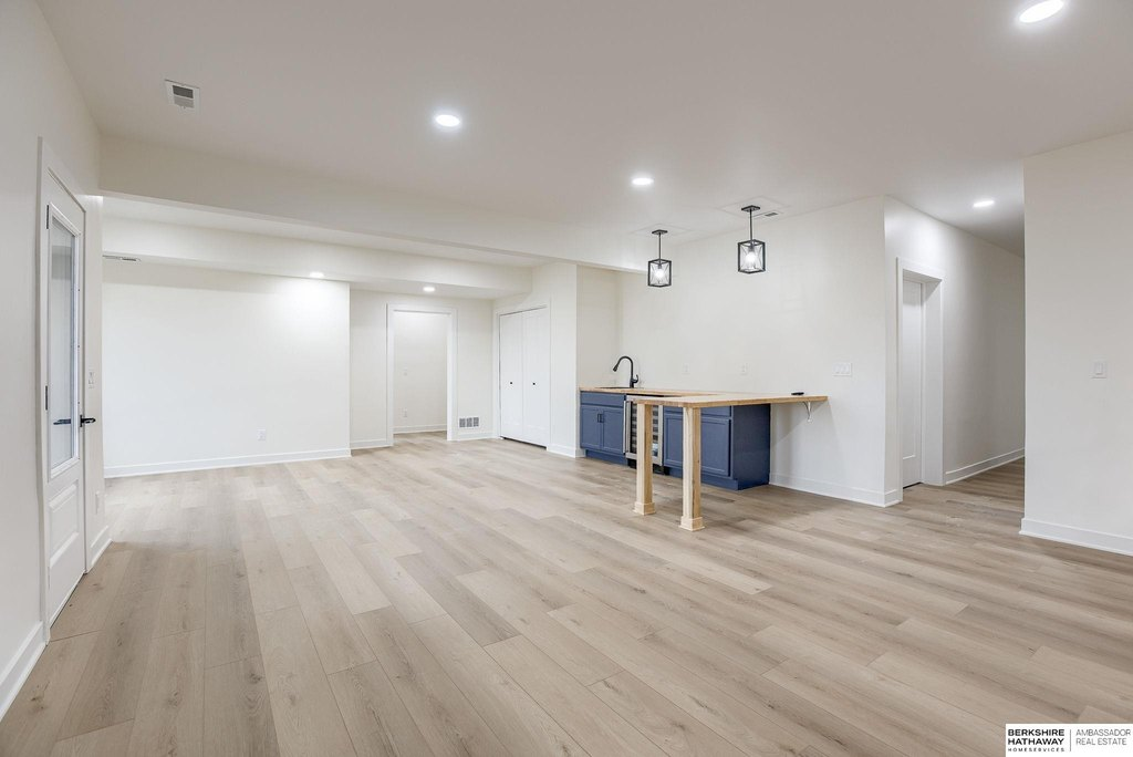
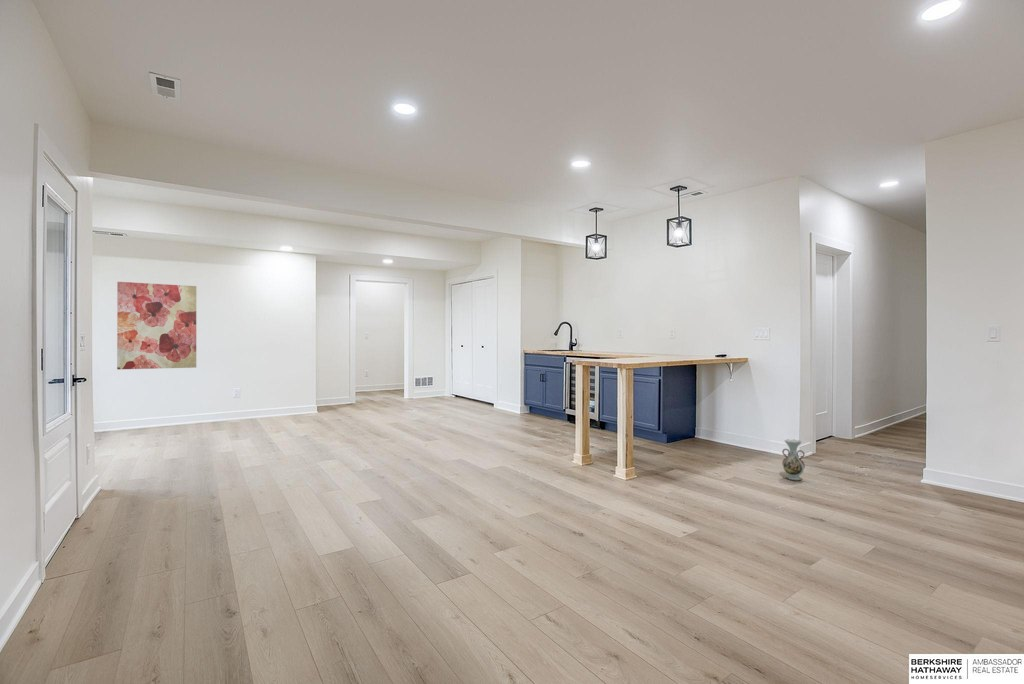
+ wall art [116,281,197,370]
+ vase [781,438,806,482]
